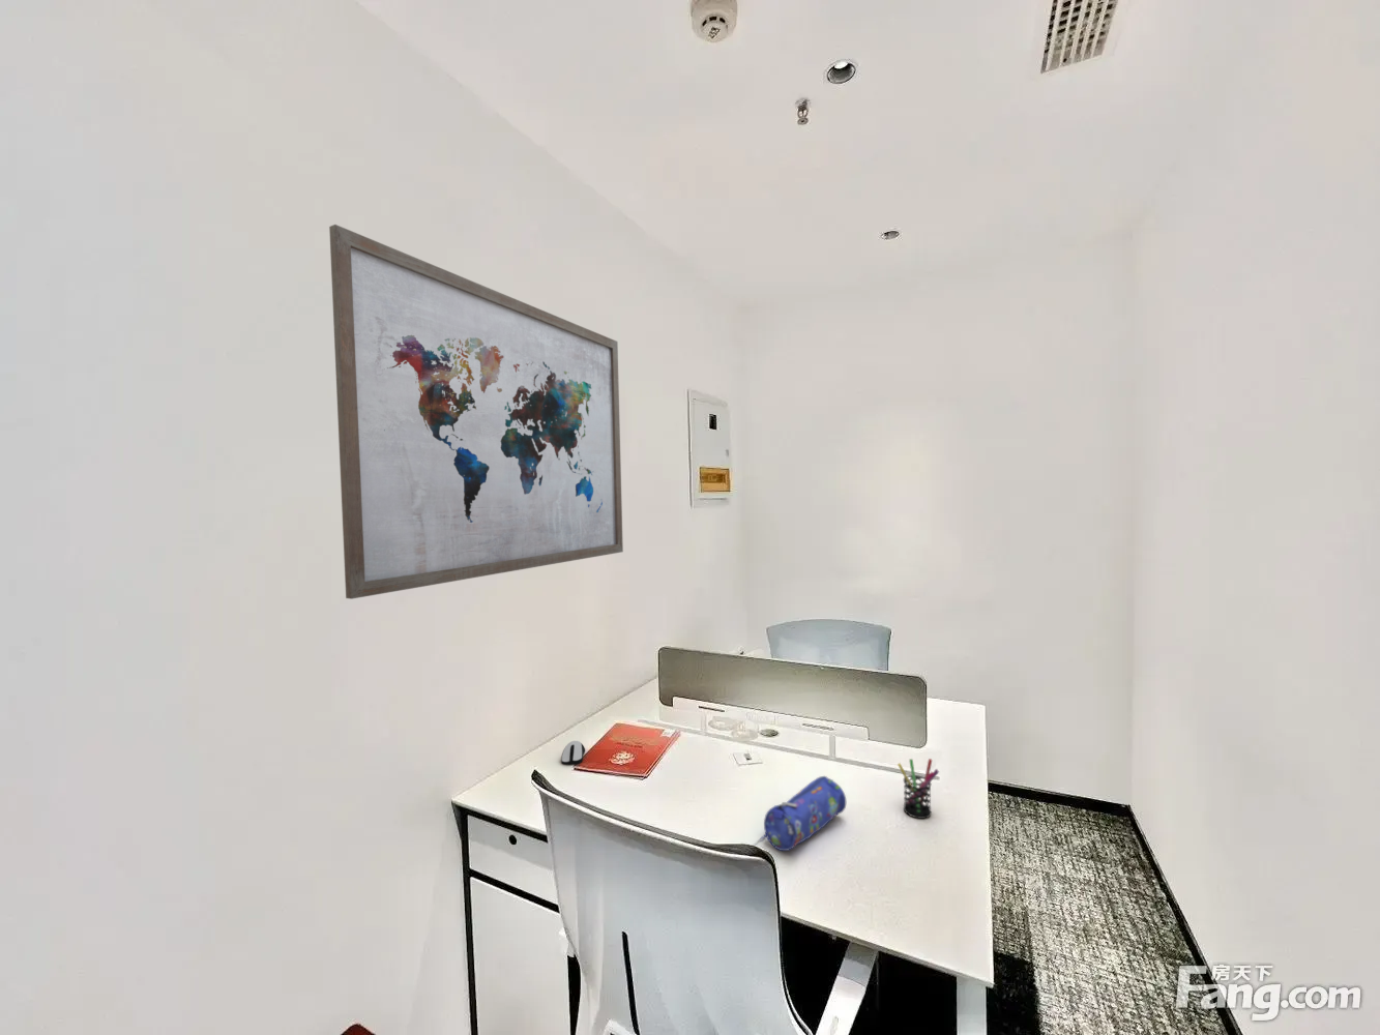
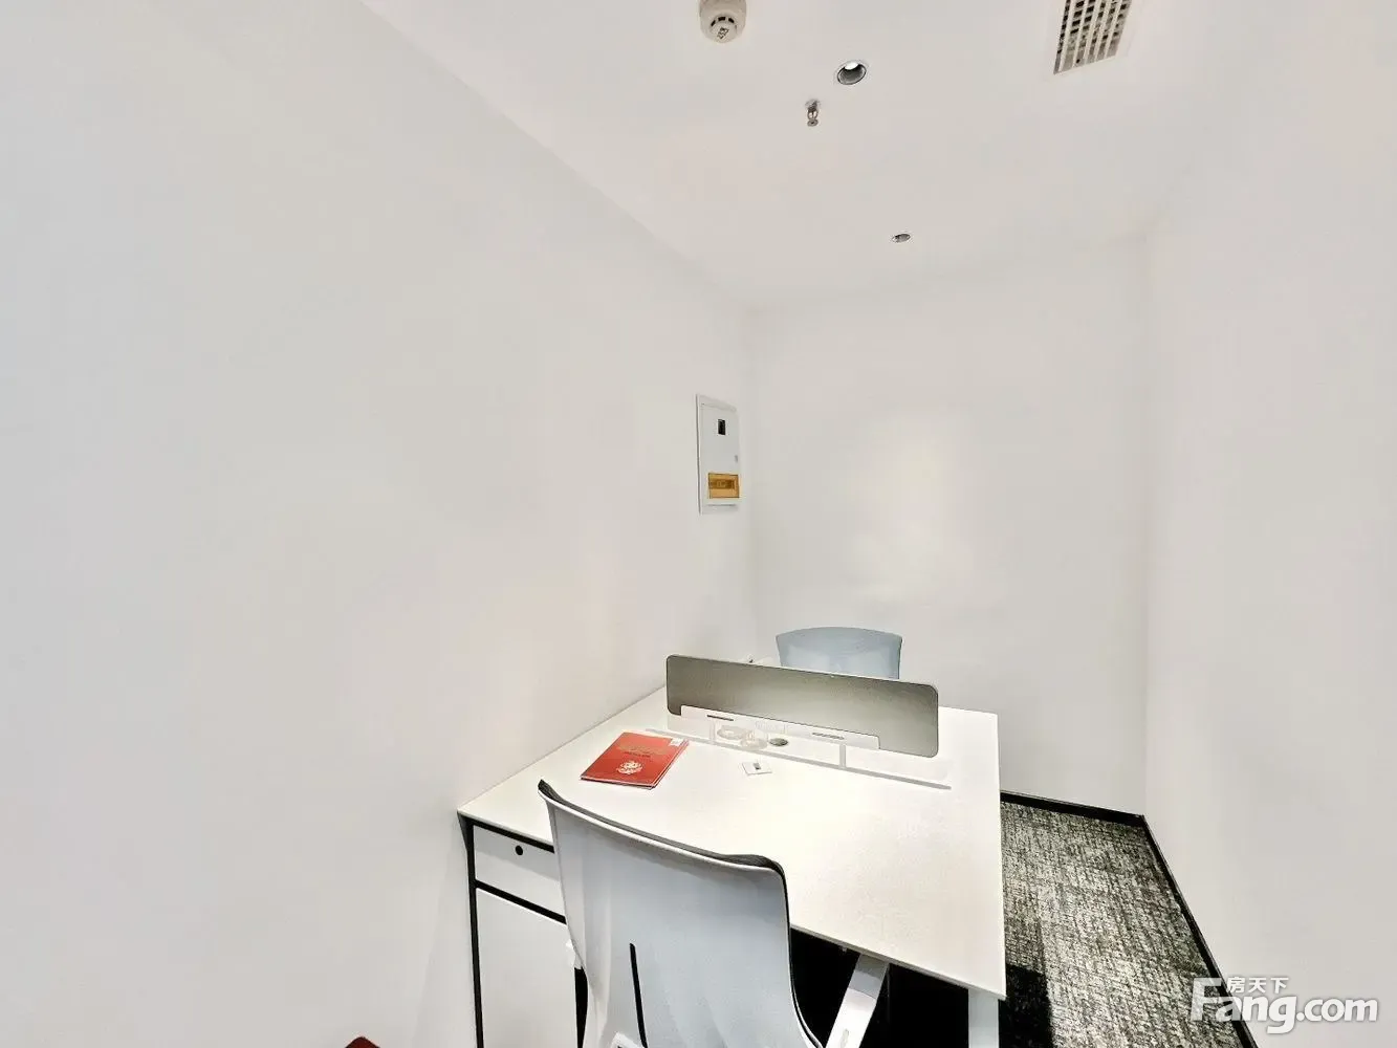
- pencil case [763,775,847,851]
- computer mouse [560,740,586,765]
- wall art [328,224,624,600]
- pen holder [896,758,940,820]
